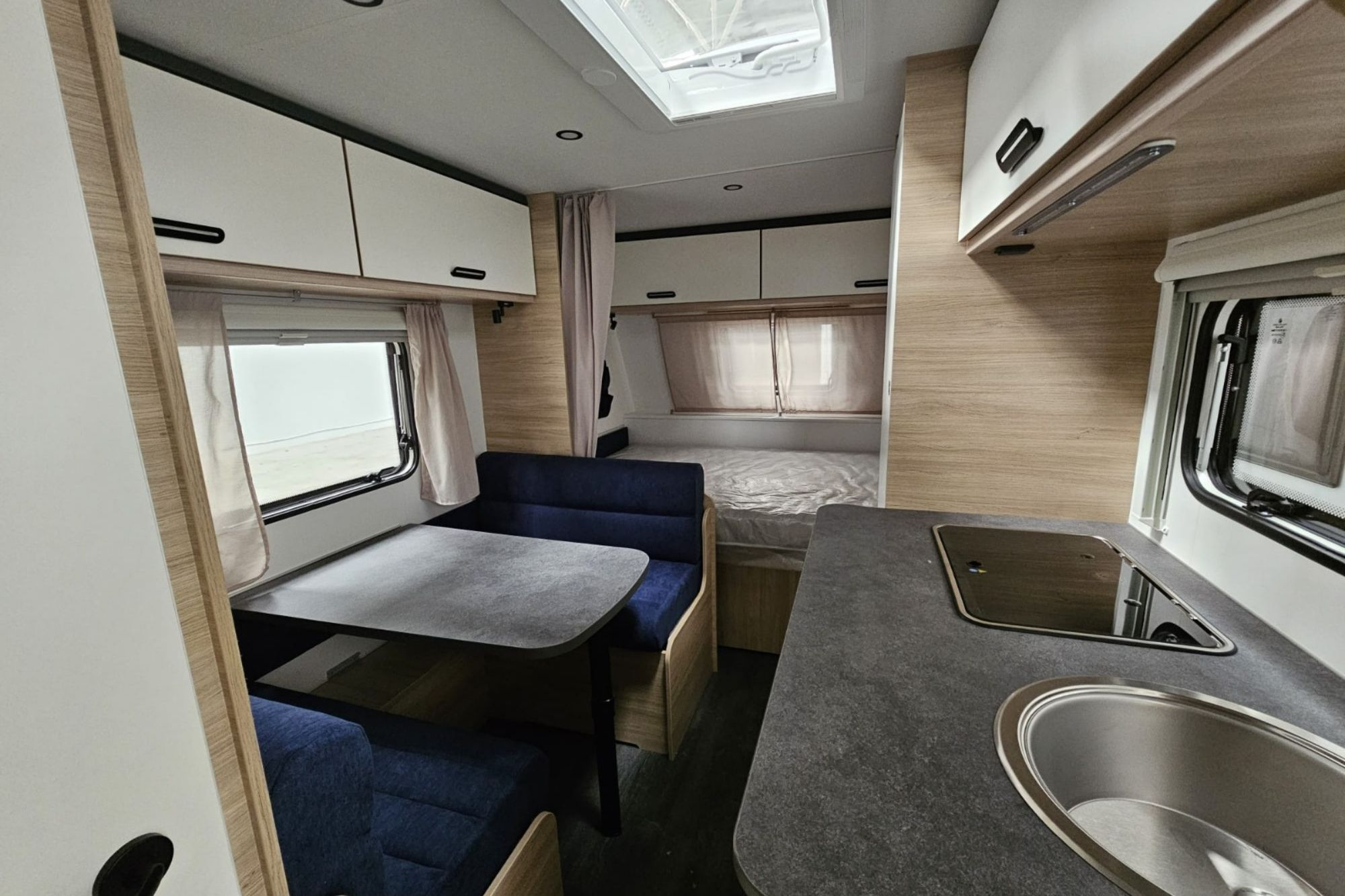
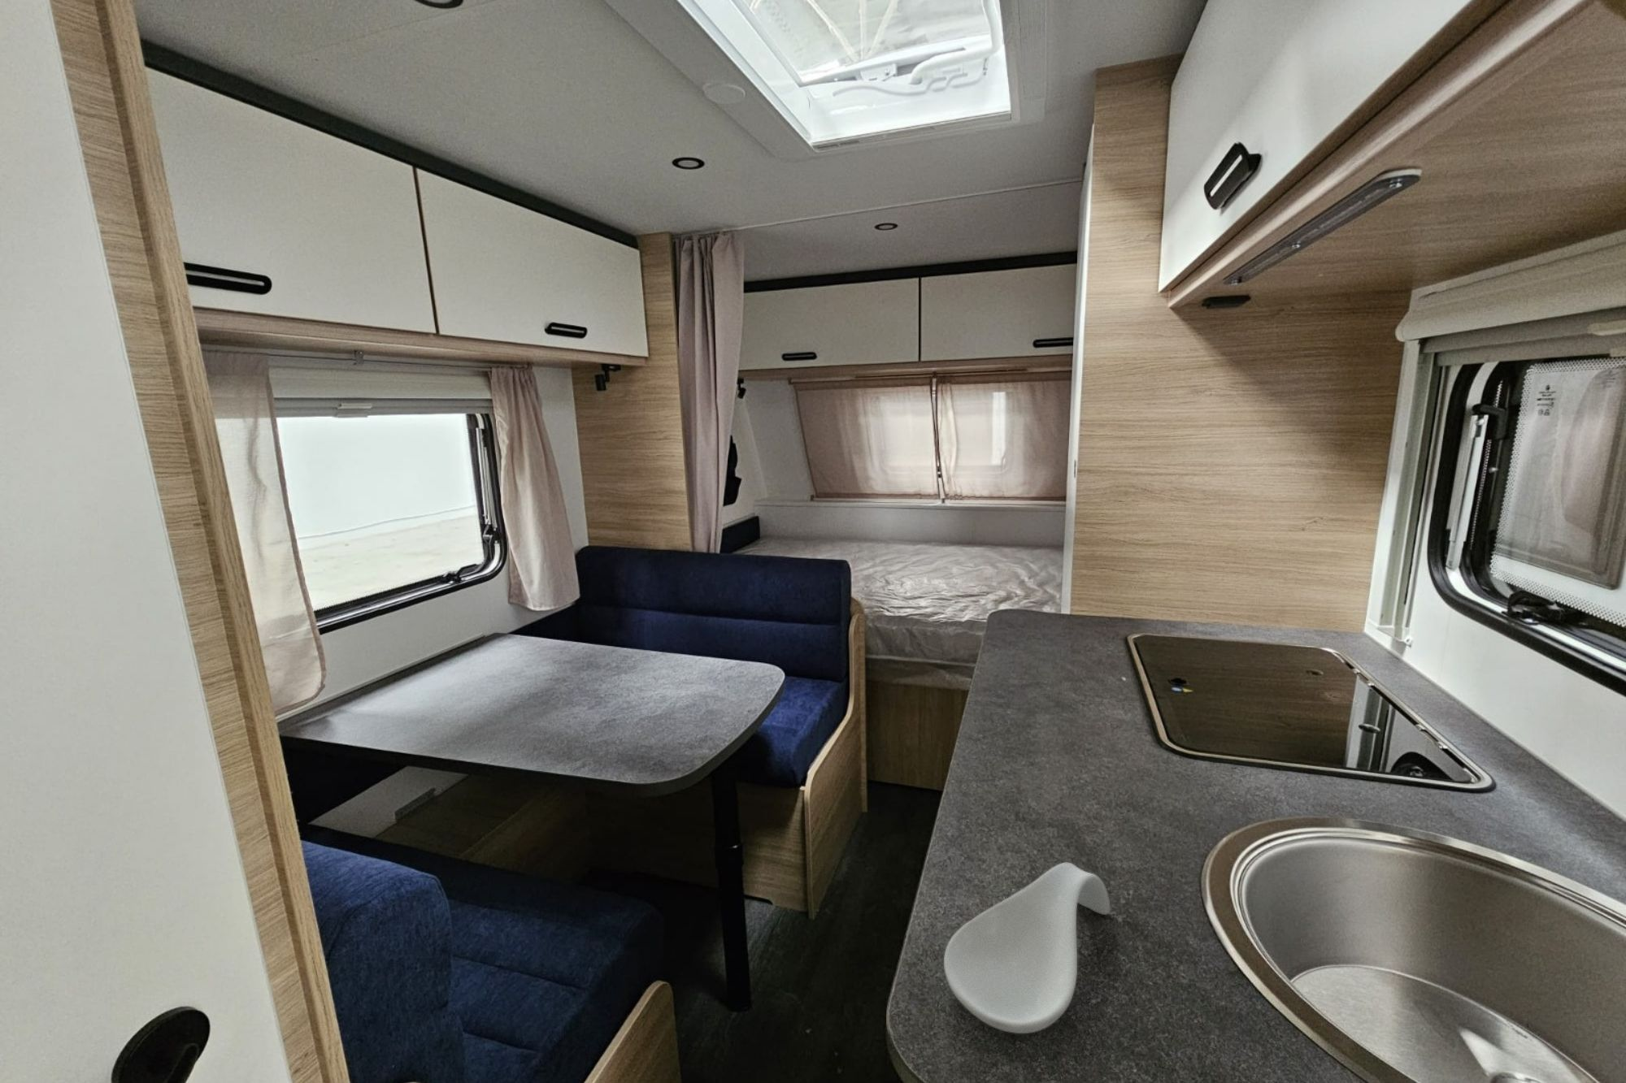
+ spoon rest [943,862,1111,1035]
